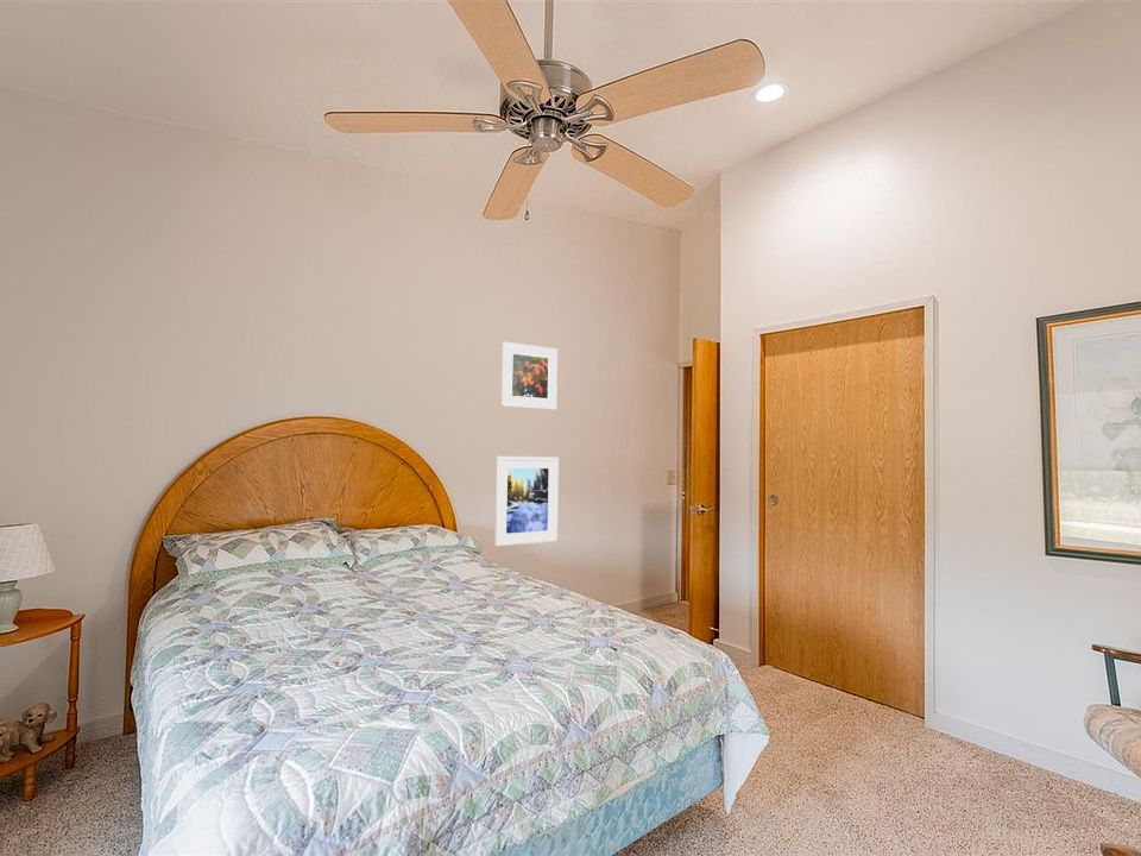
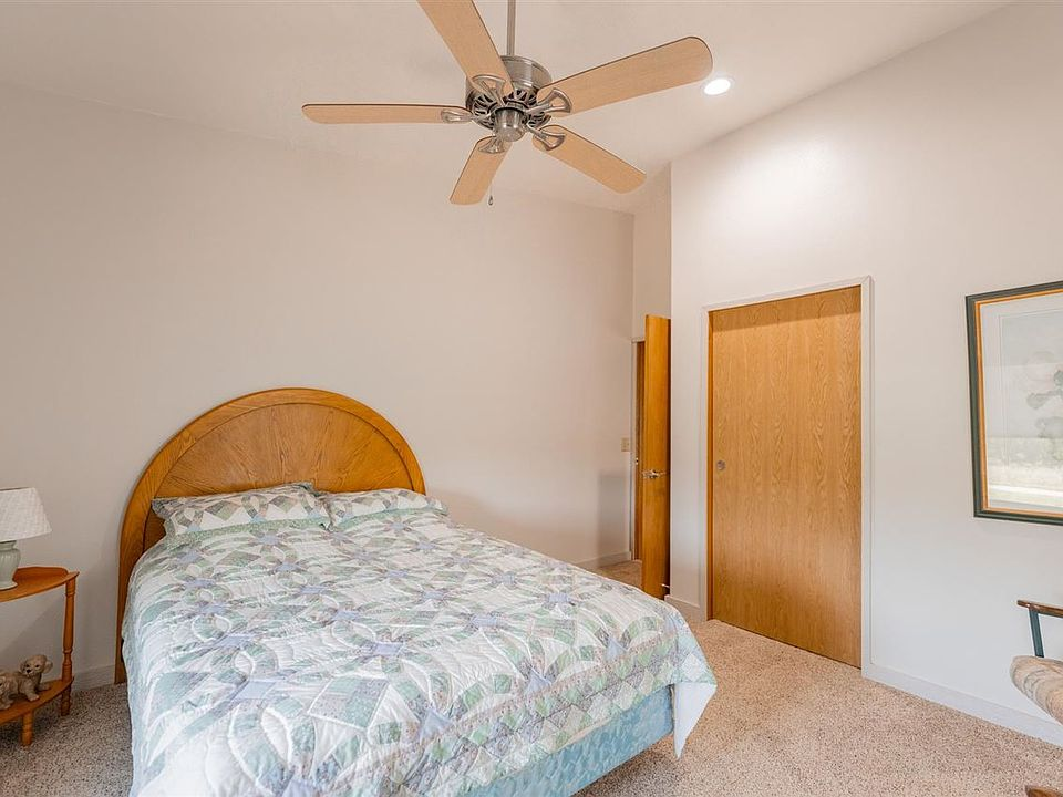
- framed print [500,341,559,410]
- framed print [493,455,560,547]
